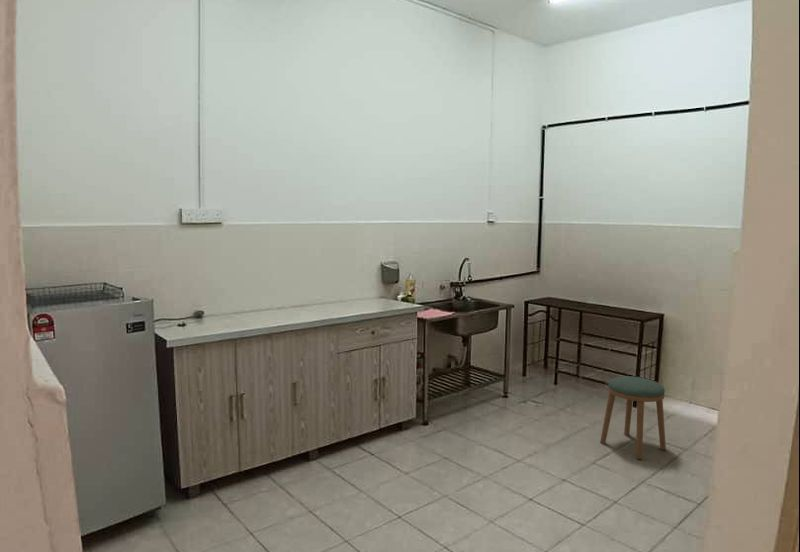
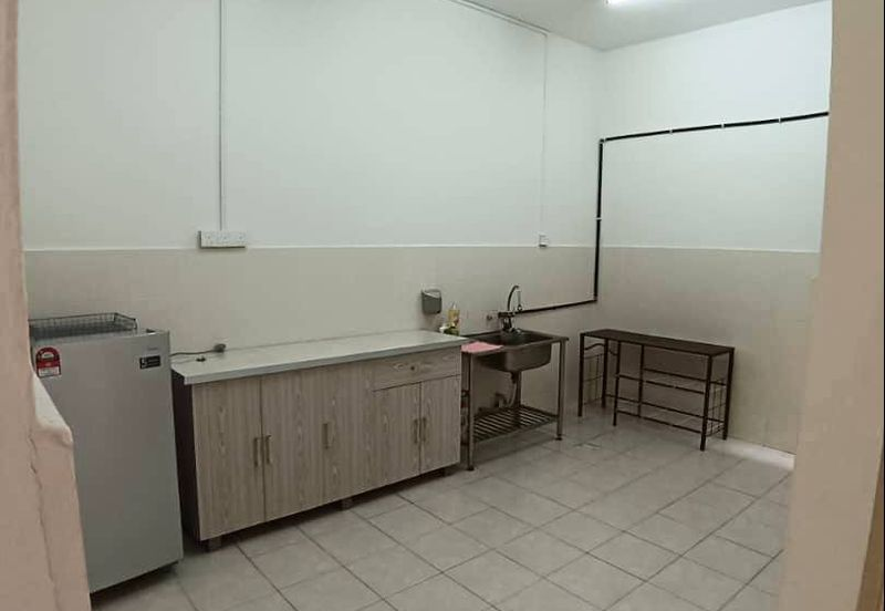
- stool [599,375,667,460]
